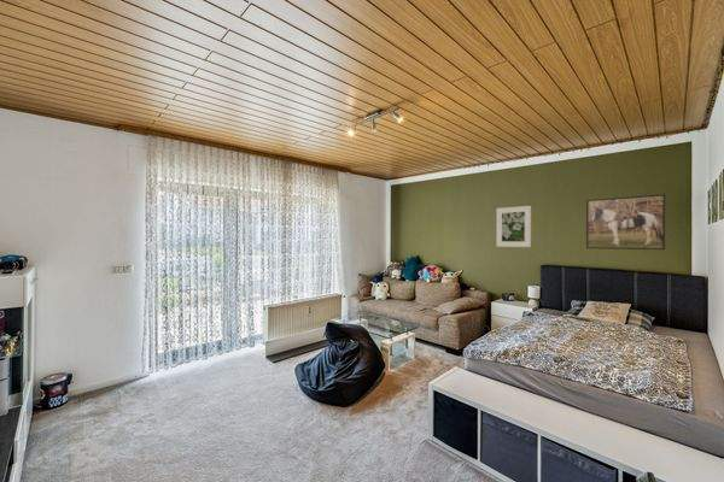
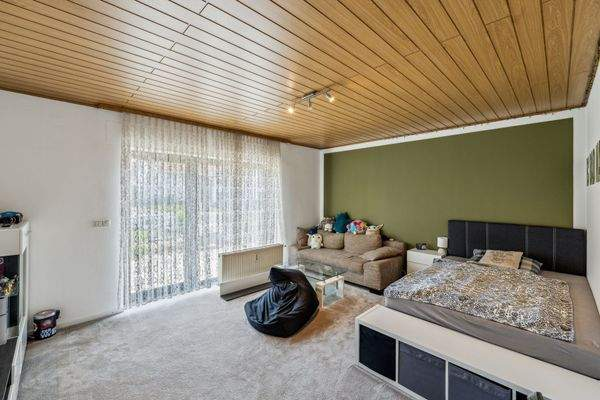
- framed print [495,205,532,248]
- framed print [585,193,666,251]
